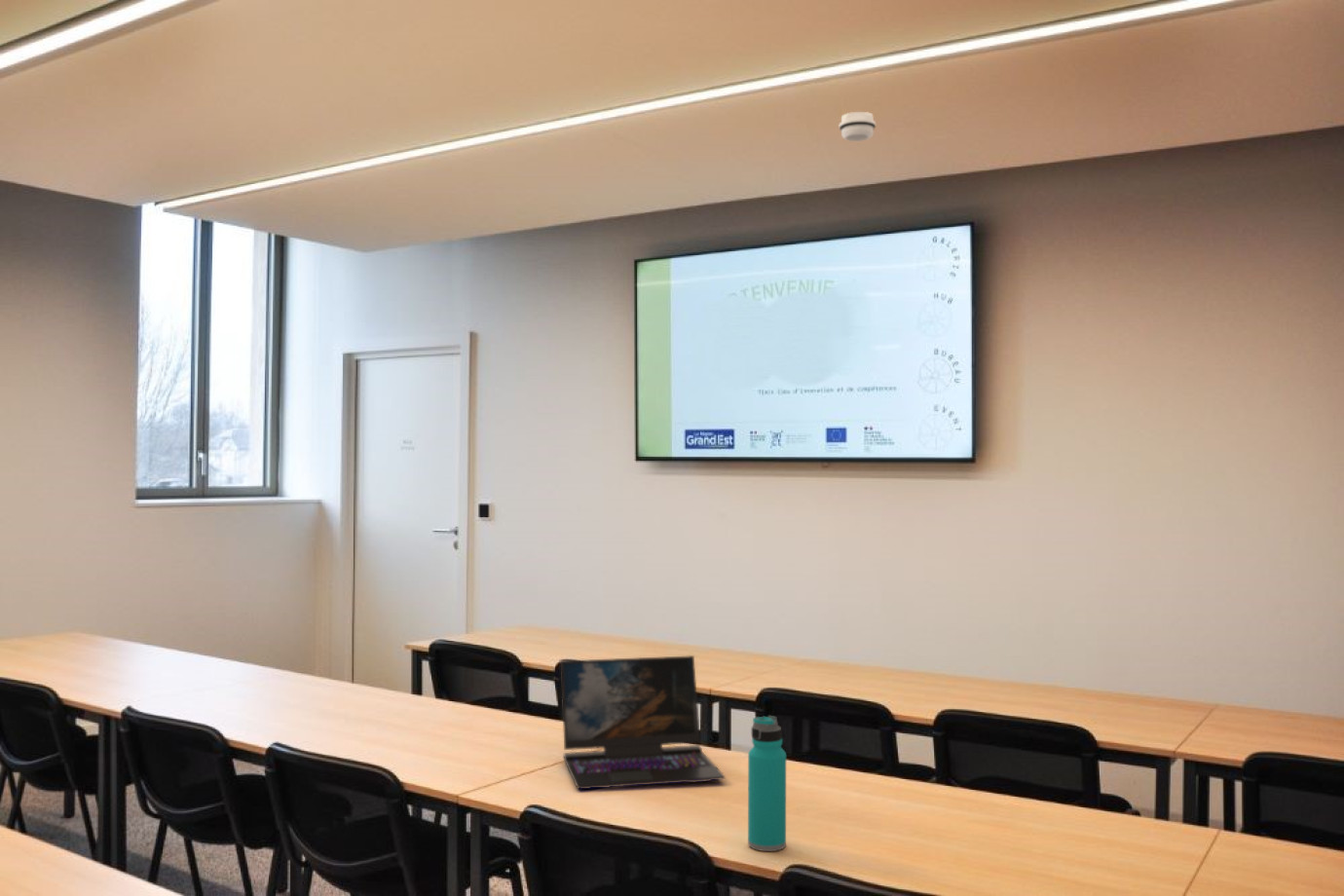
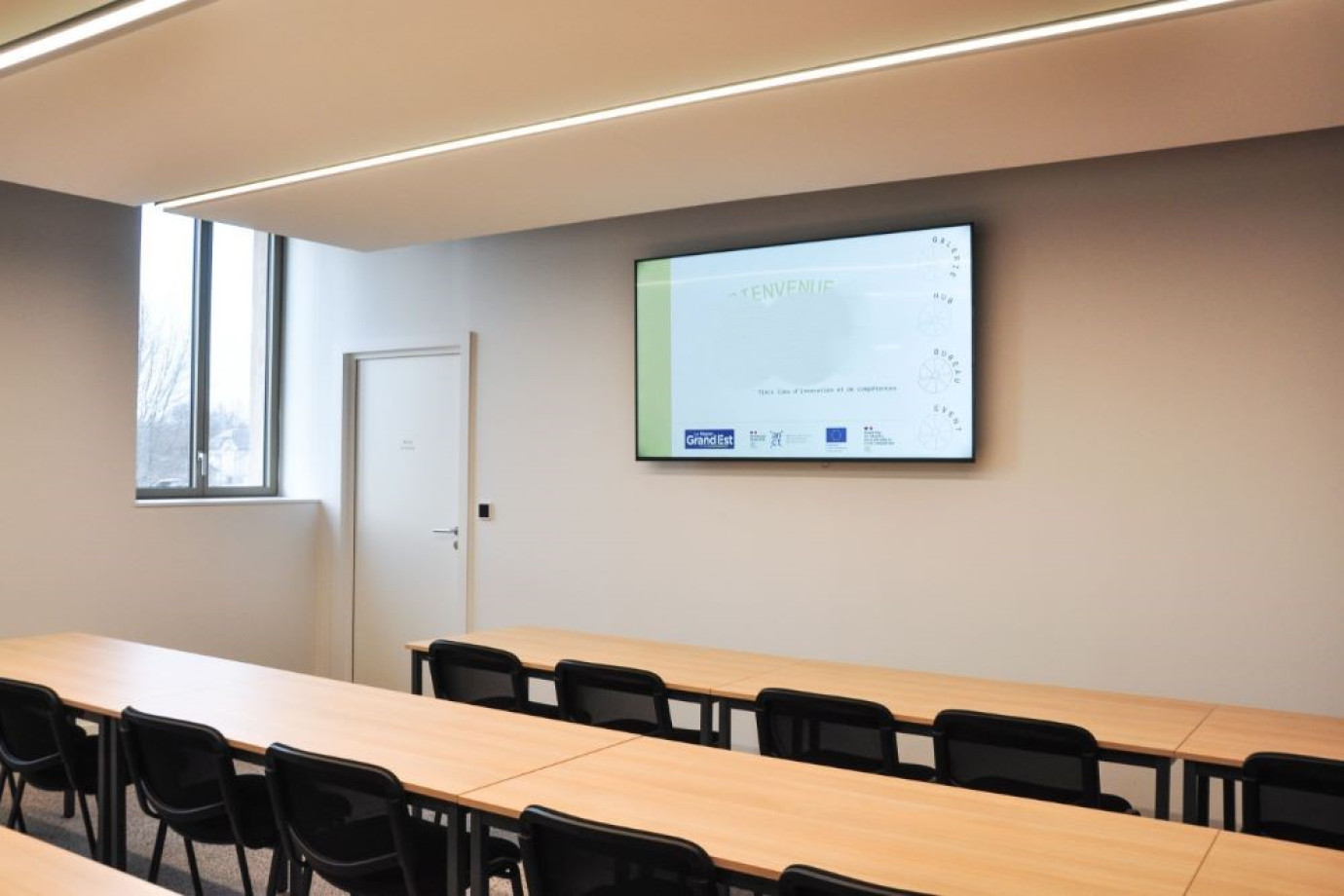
- water bottle [747,715,787,852]
- smoke detector [839,111,877,142]
- laptop [560,654,727,790]
